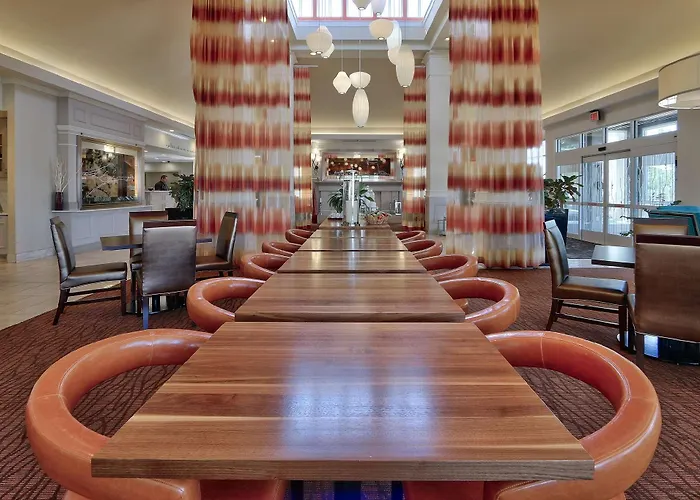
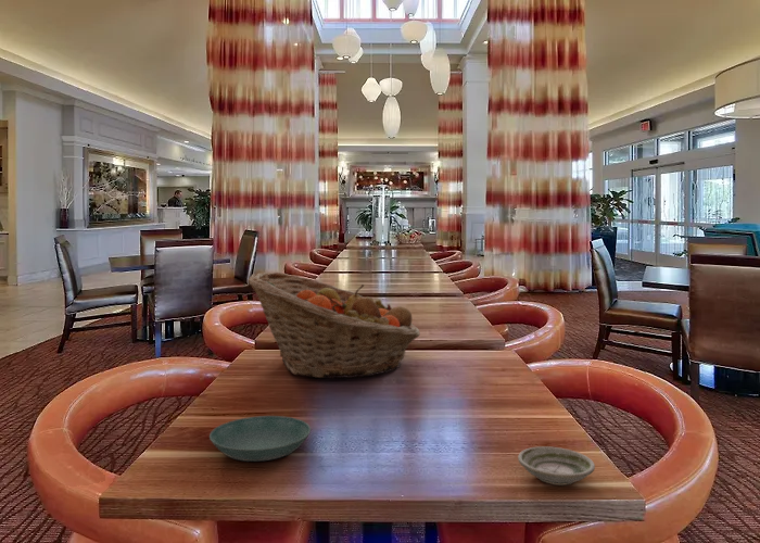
+ fruit basket [248,272,421,379]
+ saucer [517,445,596,487]
+ saucer [208,415,312,463]
